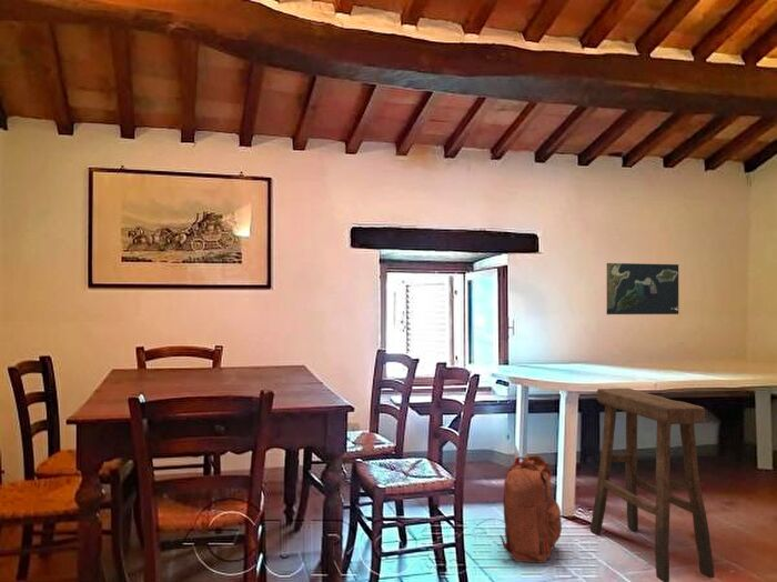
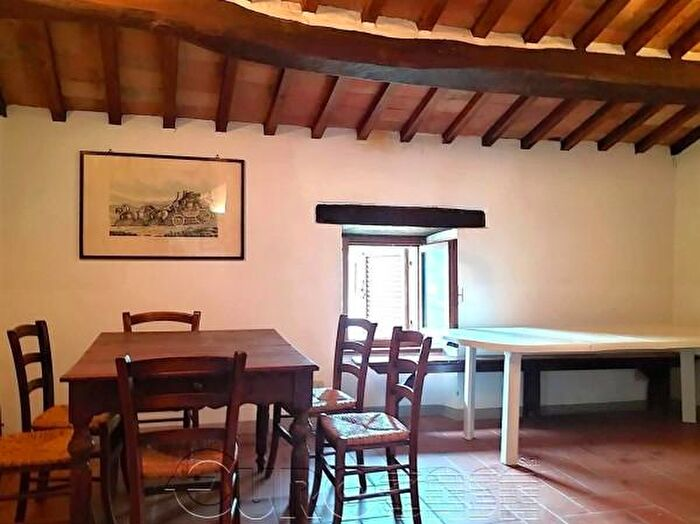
- stool [589,388,716,582]
- backpack [498,454,563,563]
- map [606,262,683,315]
